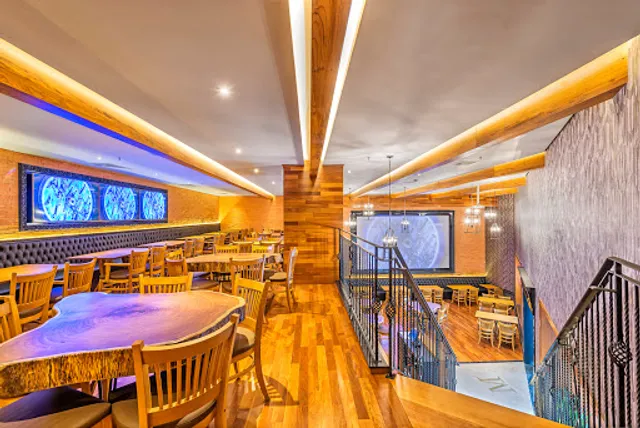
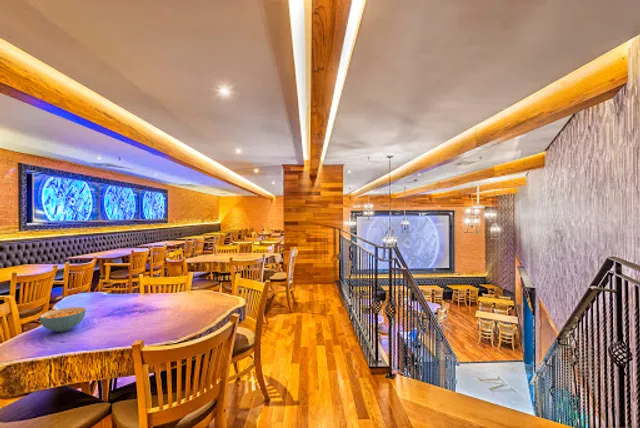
+ cereal bowl [39,306,87,333]
